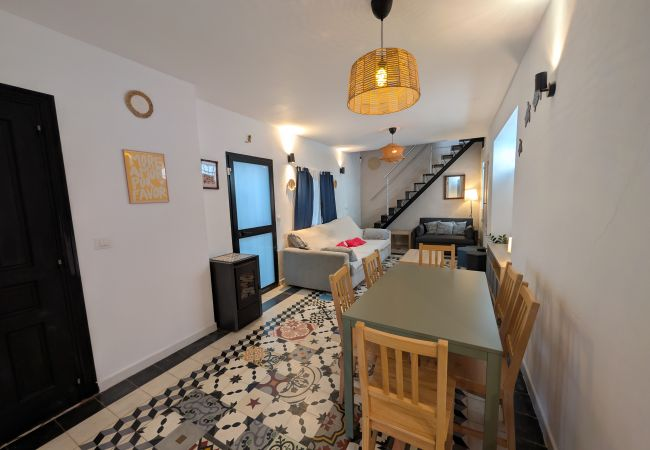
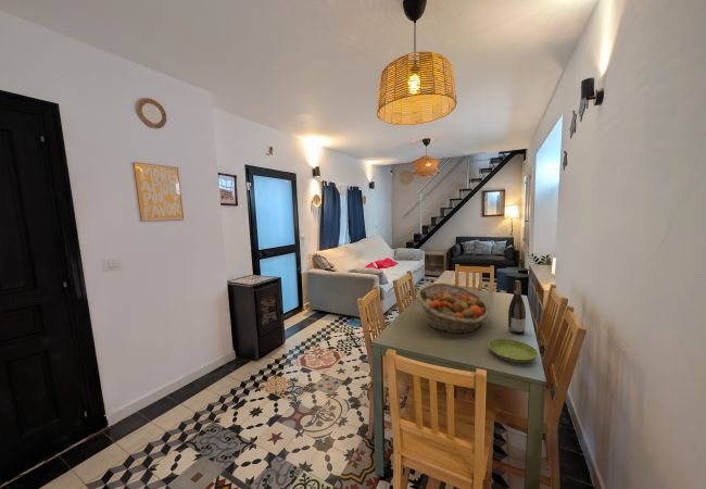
+ fruit basket [415,281,491,335]
+ saucer [488,338,539,364]
+ wine bottle [507,279,527,336]
